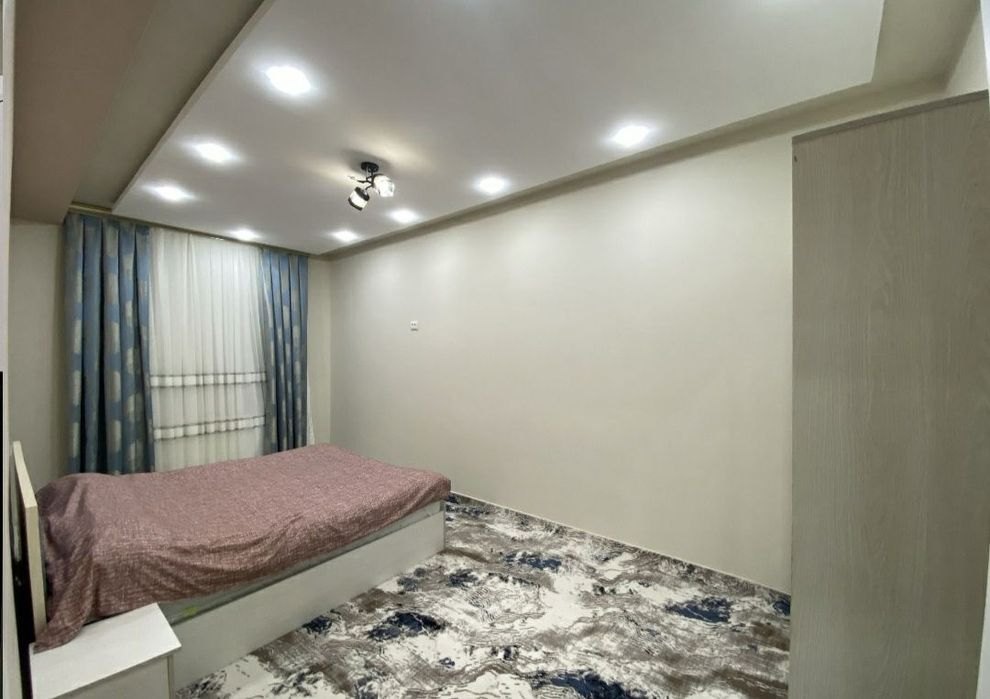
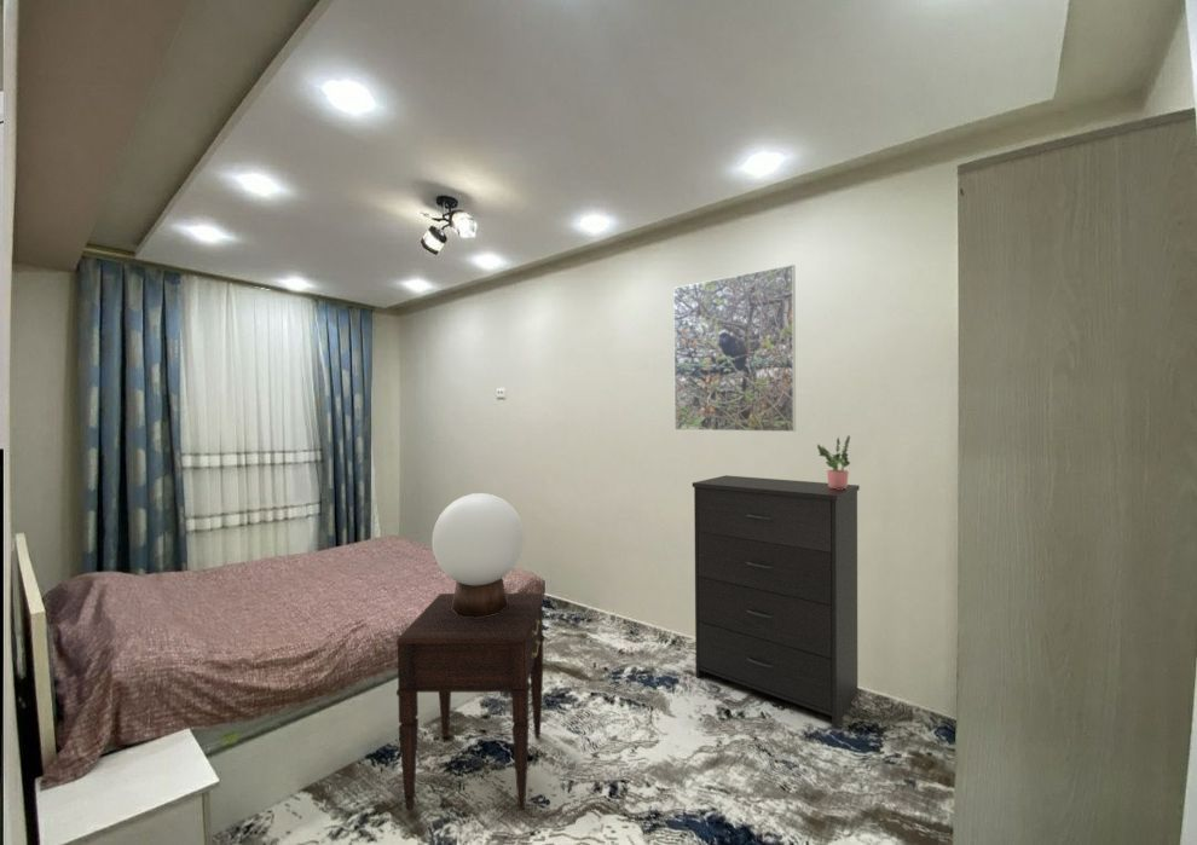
+ nightstand [395,592,545,810]
+ table lamp [430,492,526,618]
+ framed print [672,264,797,433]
+ potted plant [816,434,851,490]
+ dresser [692,474,861,729]
